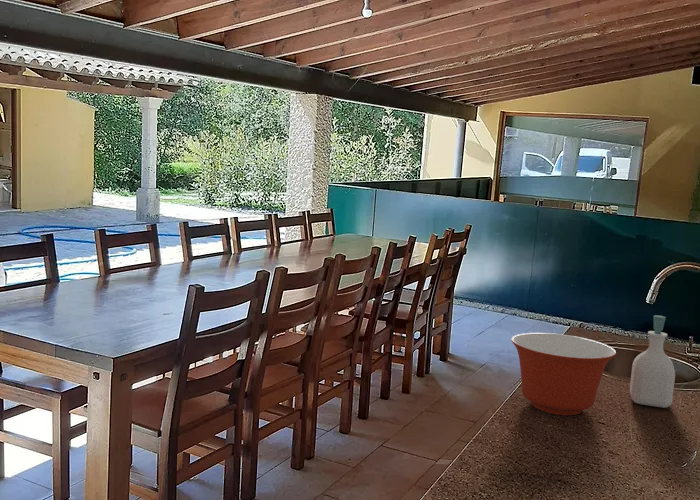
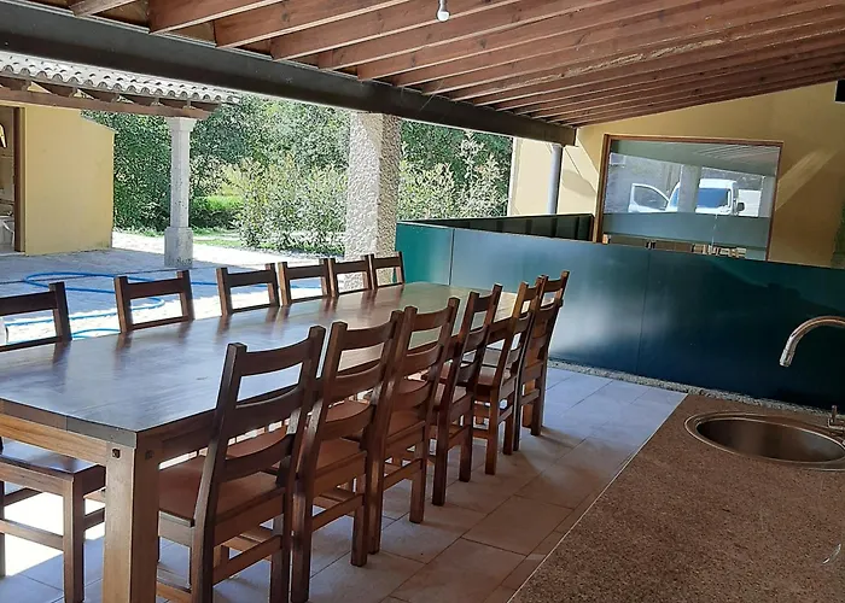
- soap bottle [629,314,676,409]
- mixing bowl [510,332,617,416]
